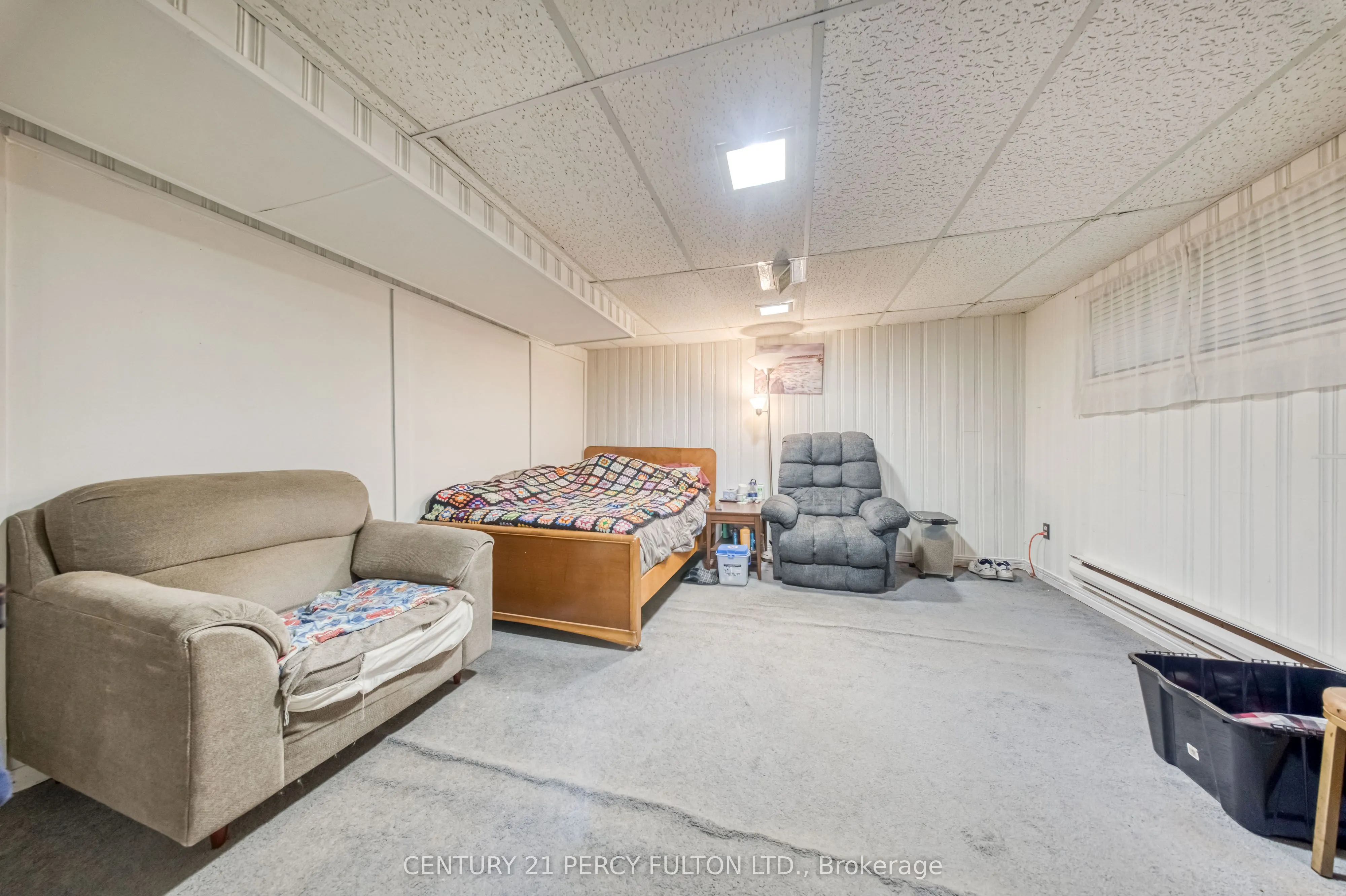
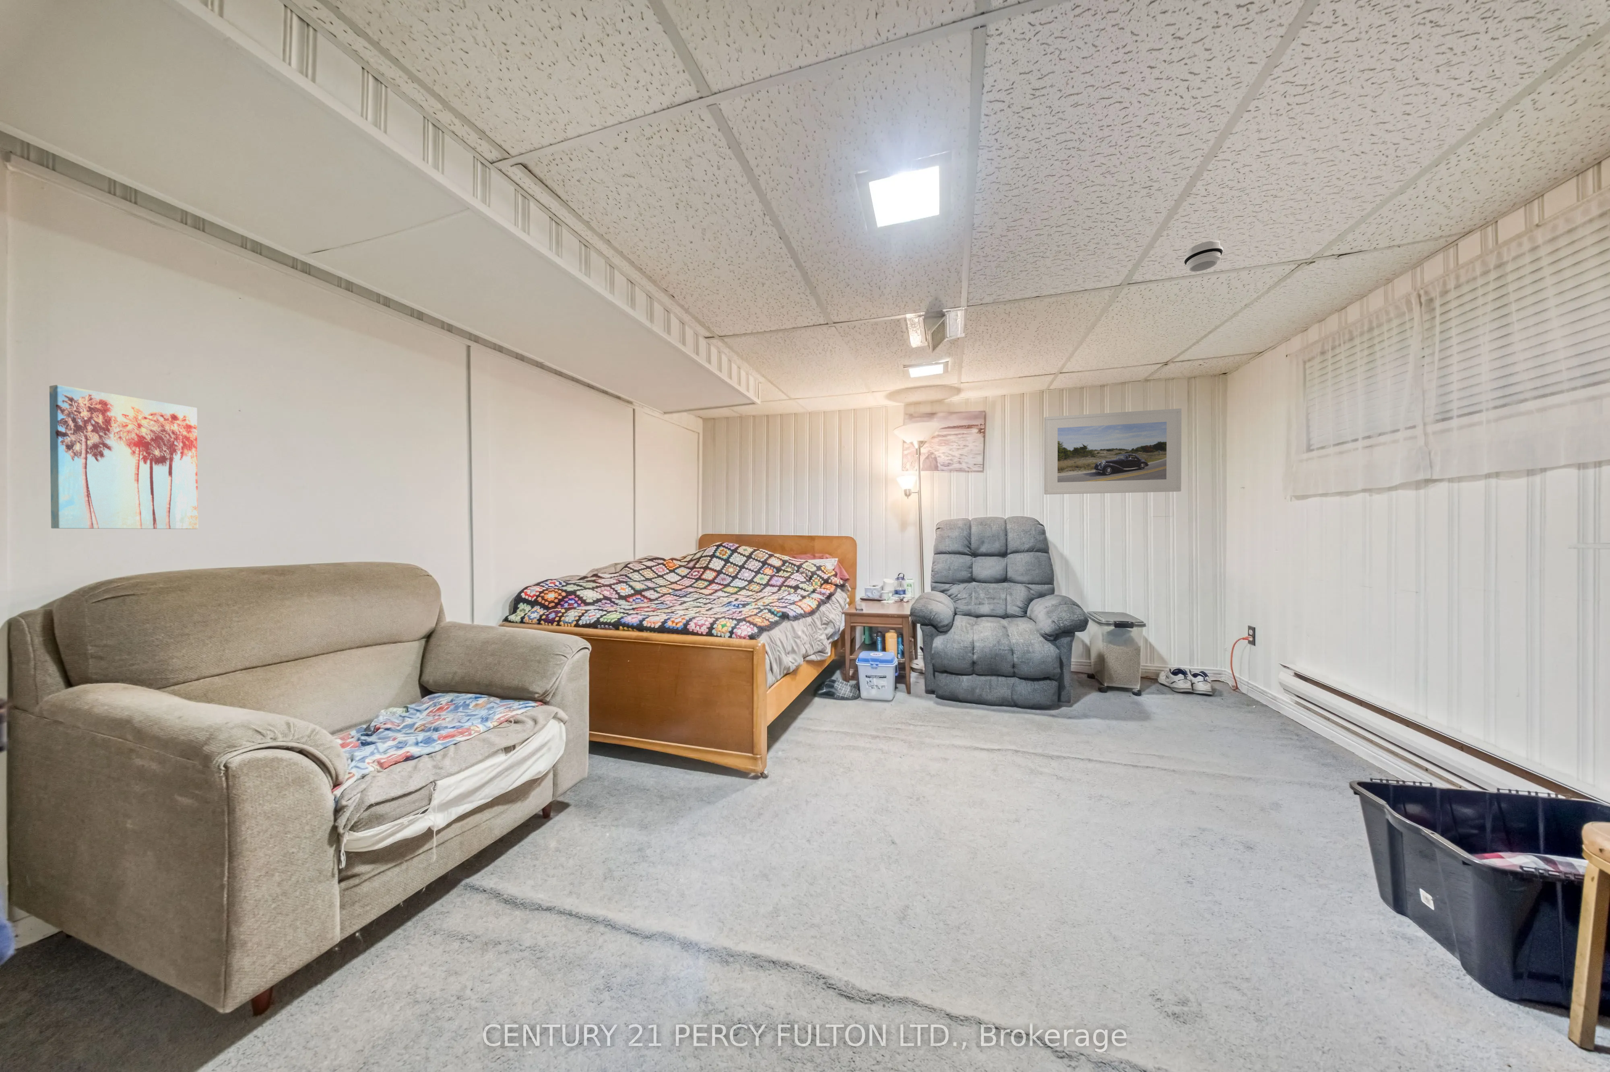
+ wall art [49,384,199,530]
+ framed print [1044,408,1182,495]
+ smoke detector [1184,240,1224,272]
